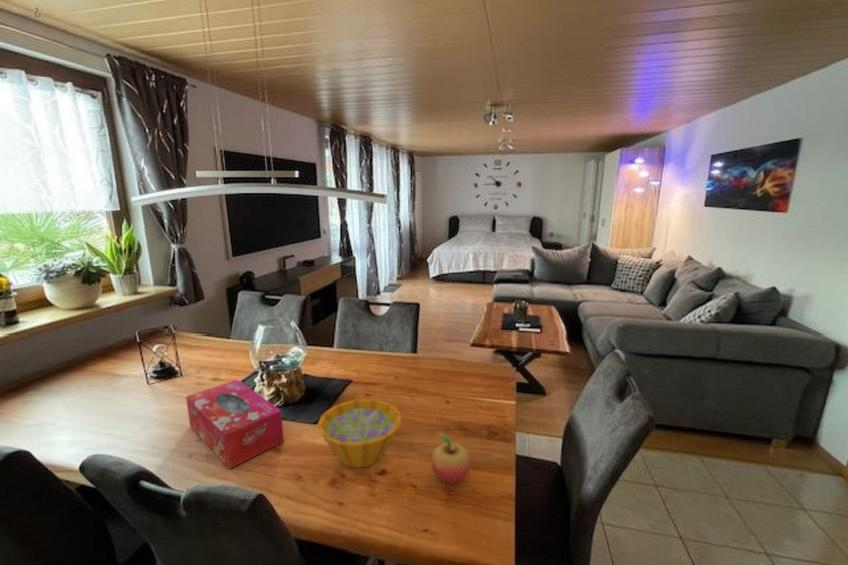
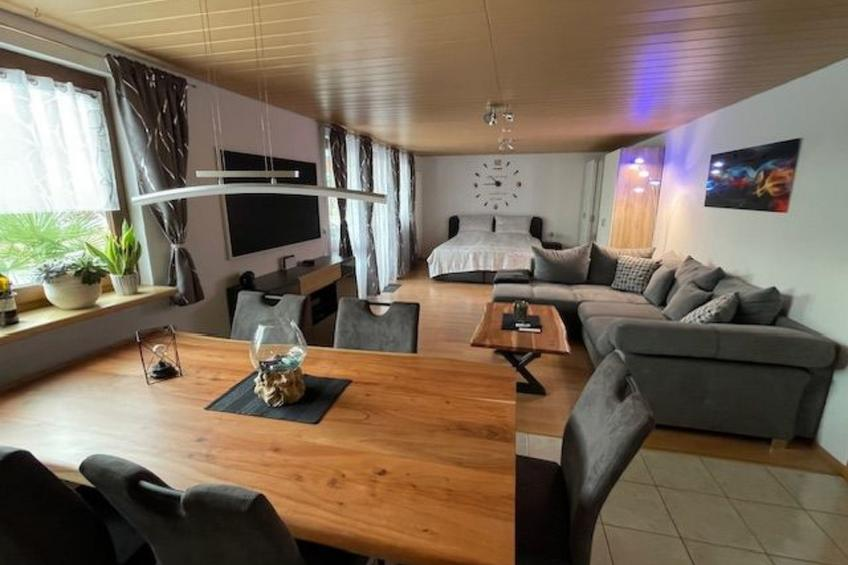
- bowl [316,398,402,468]
- tissue box [185,379,285,470]
- fruit [430,432,471,484]
